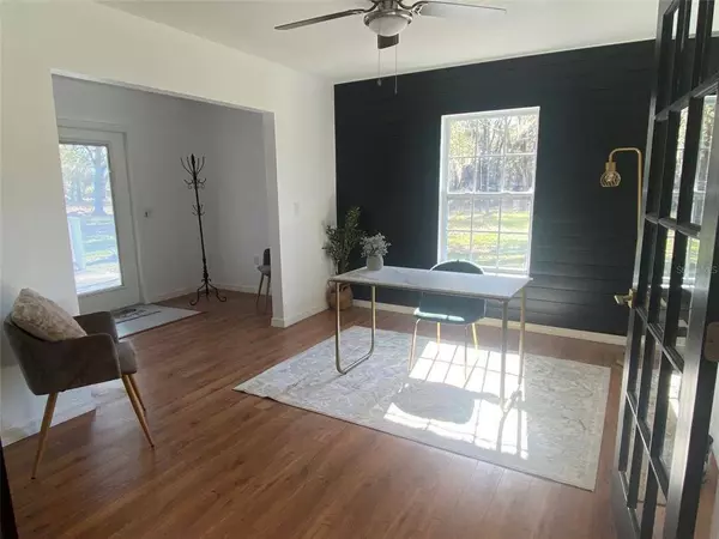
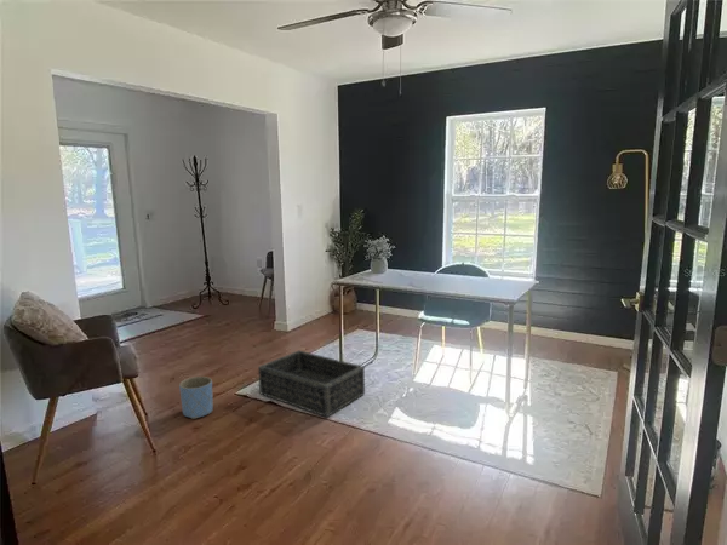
+ basket [257,350,366,418]
+ planter [178,375,214,420]
